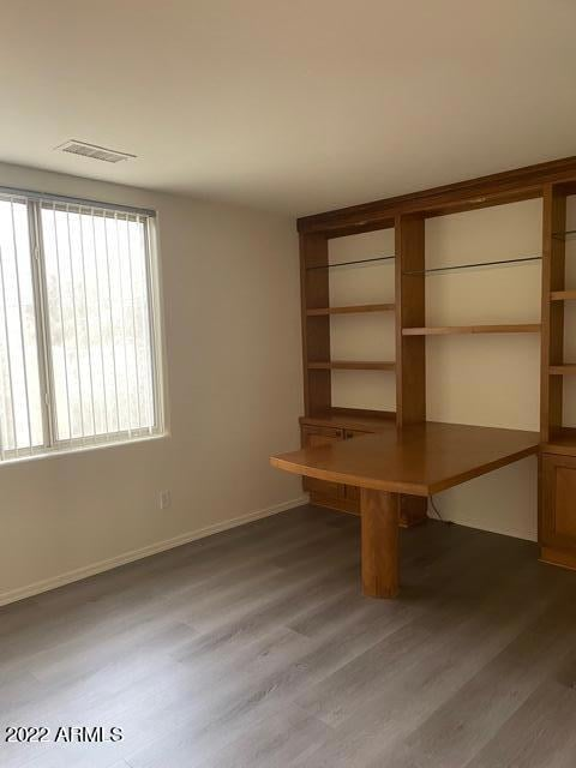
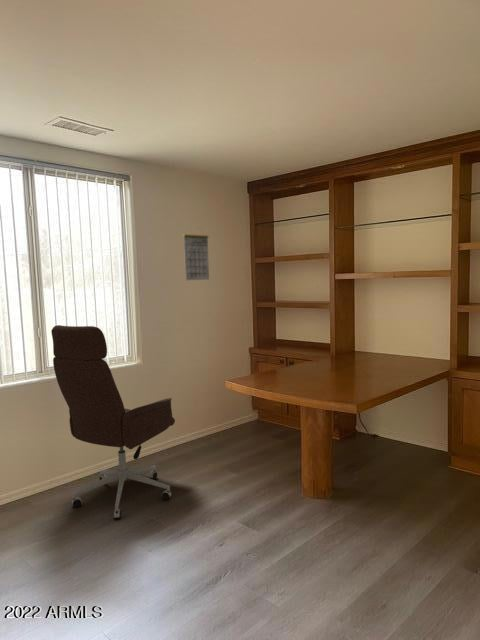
+ calendar [182,227,210,281]
+ office chair [50,324,176,520]
